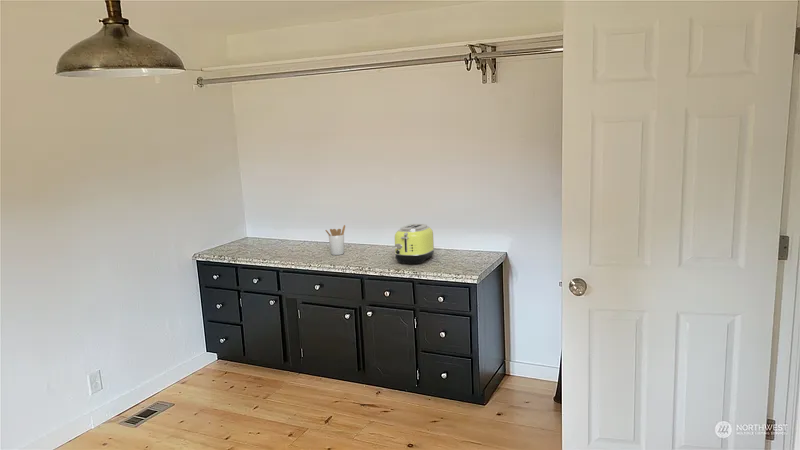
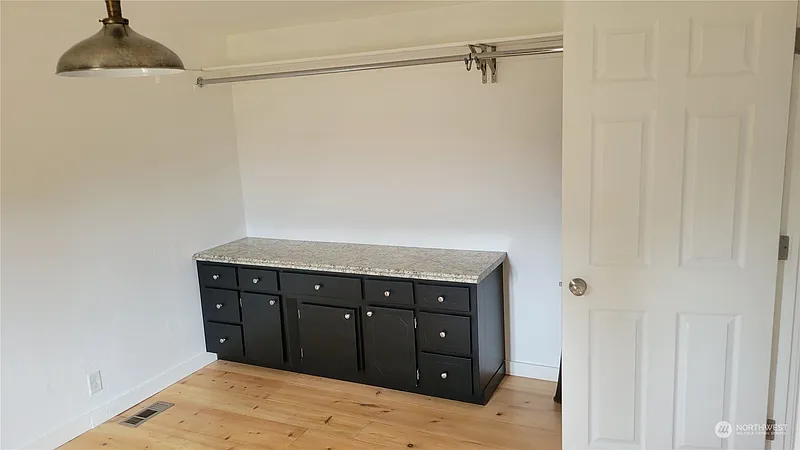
- toaster [394,223,435,265]
- utensil holder [325,224,346,256]
